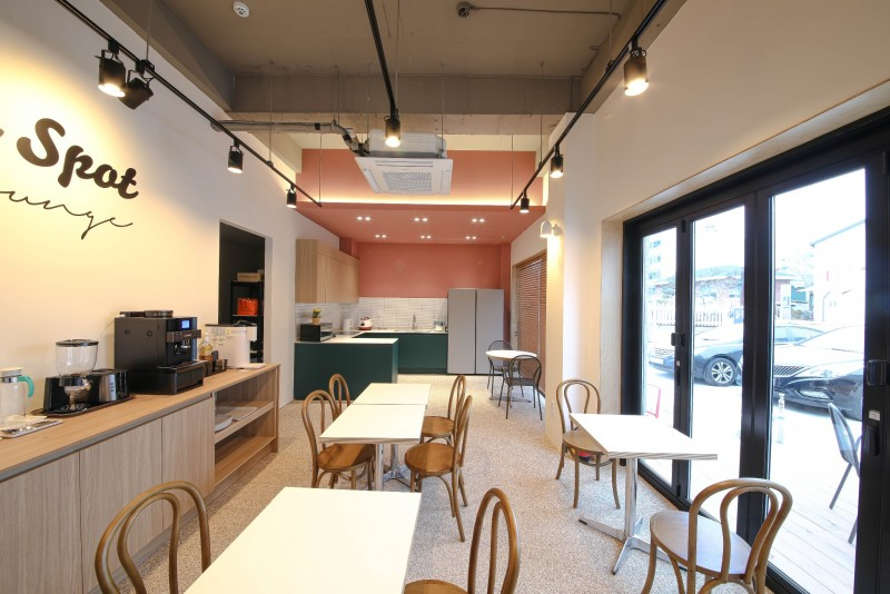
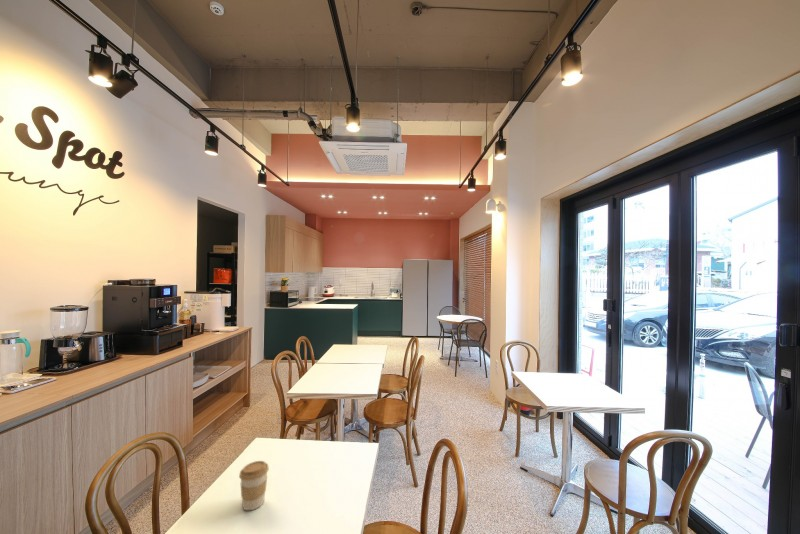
+ coffee cup [238,460,270,511]
